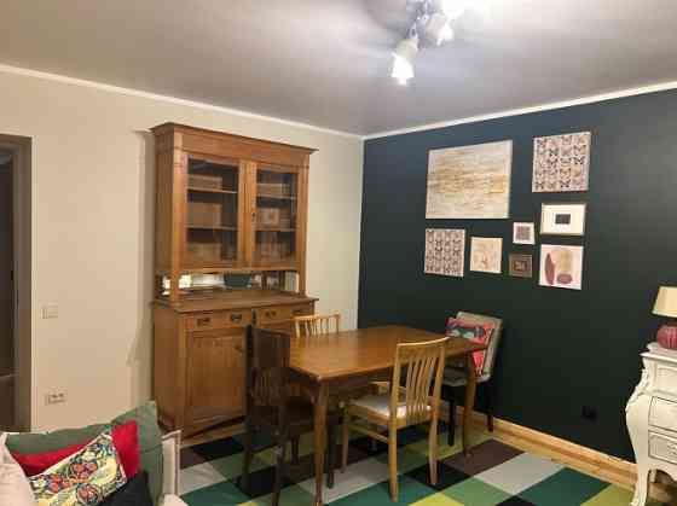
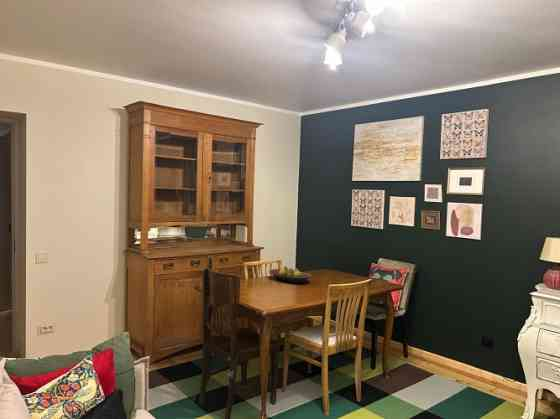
+ fruit bowl [268,265,312,284]
